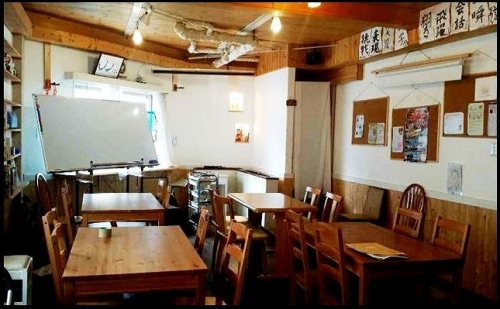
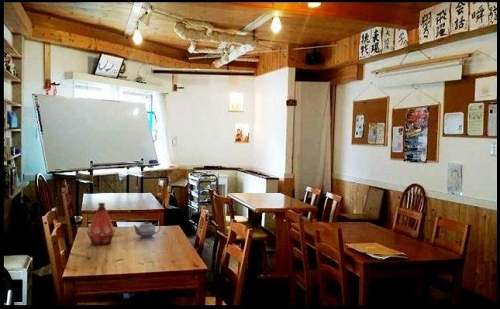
+ teapot [132,220,161,239]
+ bottle [86,202,116,246]
